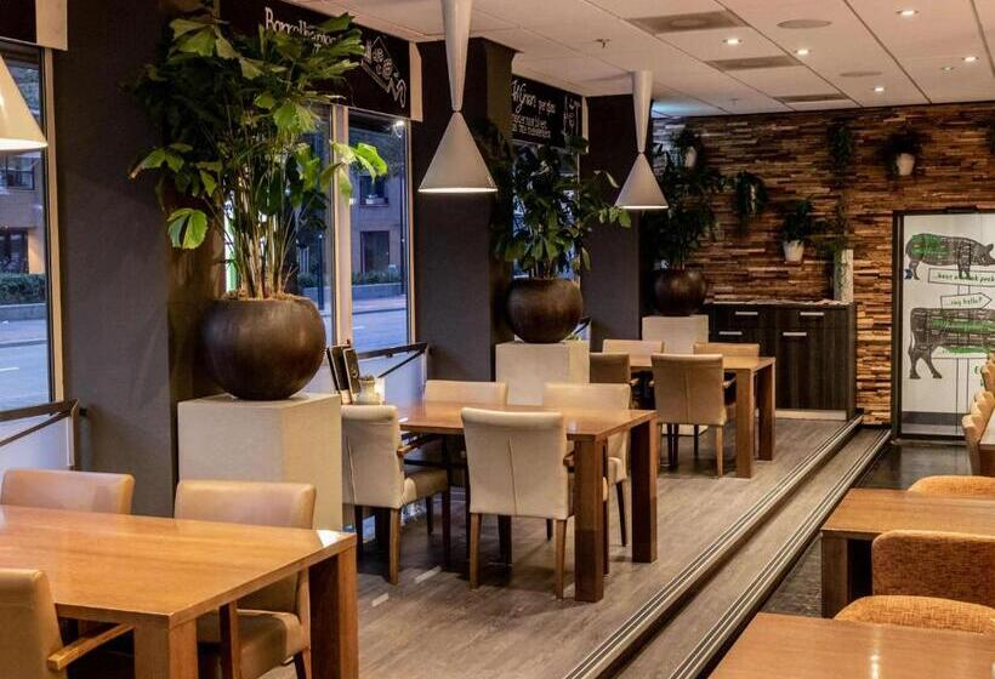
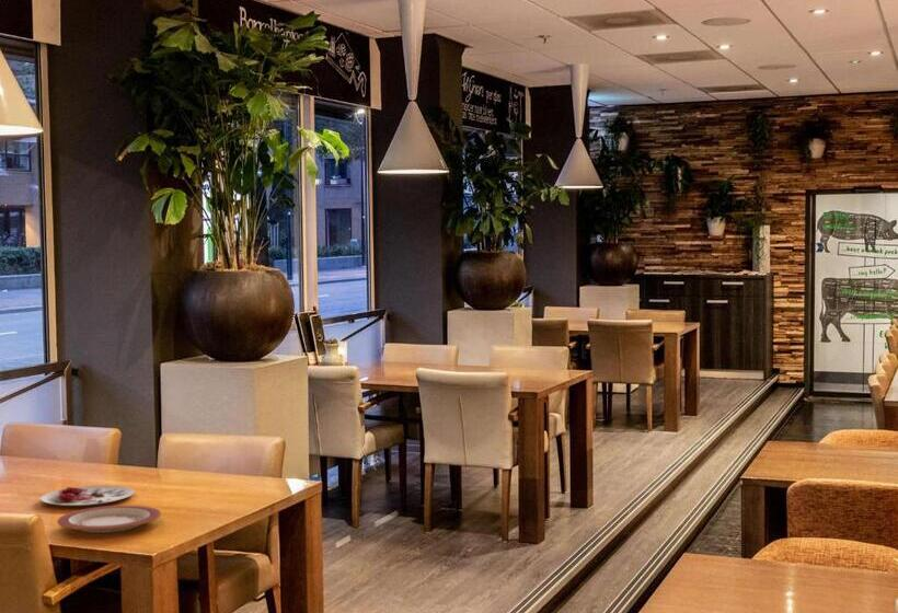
+ plate [39,484,136,507]
+ plate [56,505,162,534]
